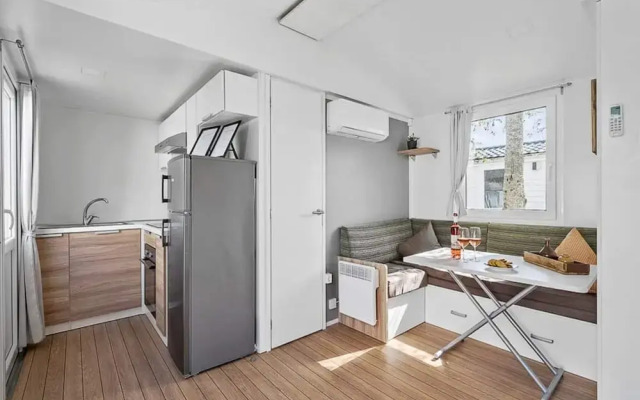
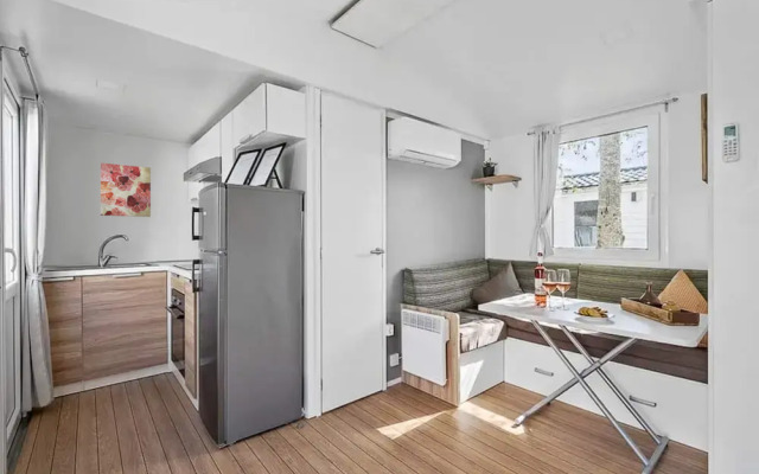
+ wall art [100,162,152,218]
